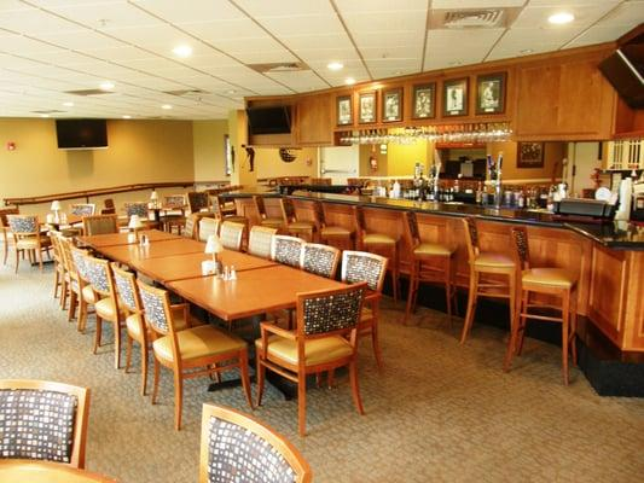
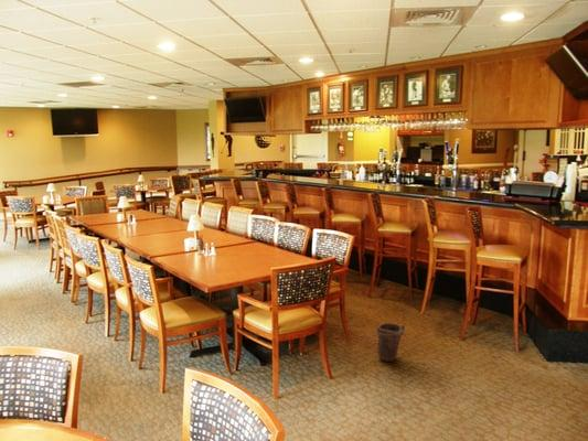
+ bucket [375,322,406,363]
